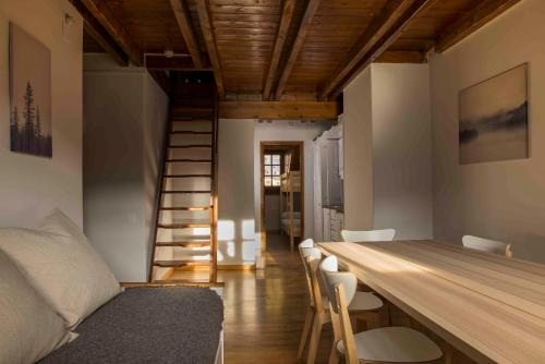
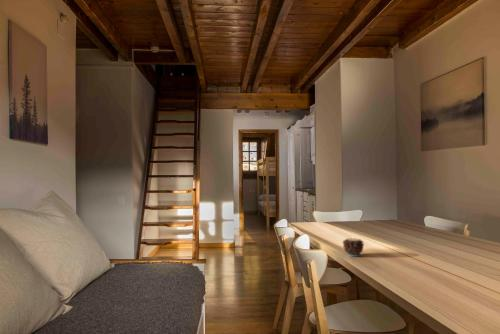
+ candle [342,237,365,258]
